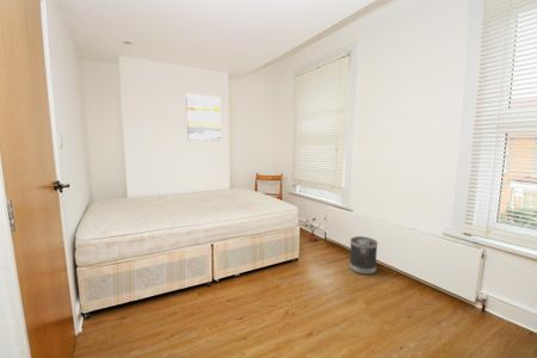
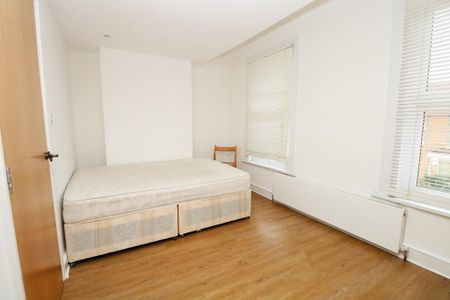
- potted plant [303,217,327,242]
- wastebasket [348,235,378,276]
- wall art [185,93,222,142]
